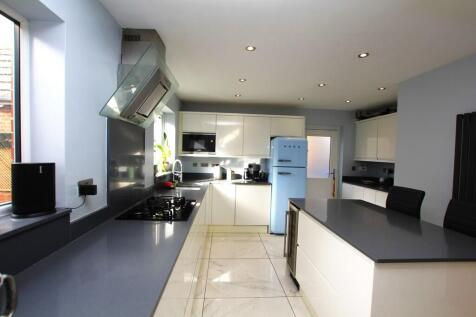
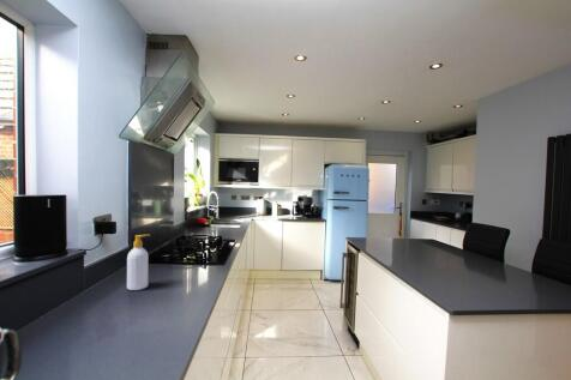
+ soap bottle [126,234,151,291]
